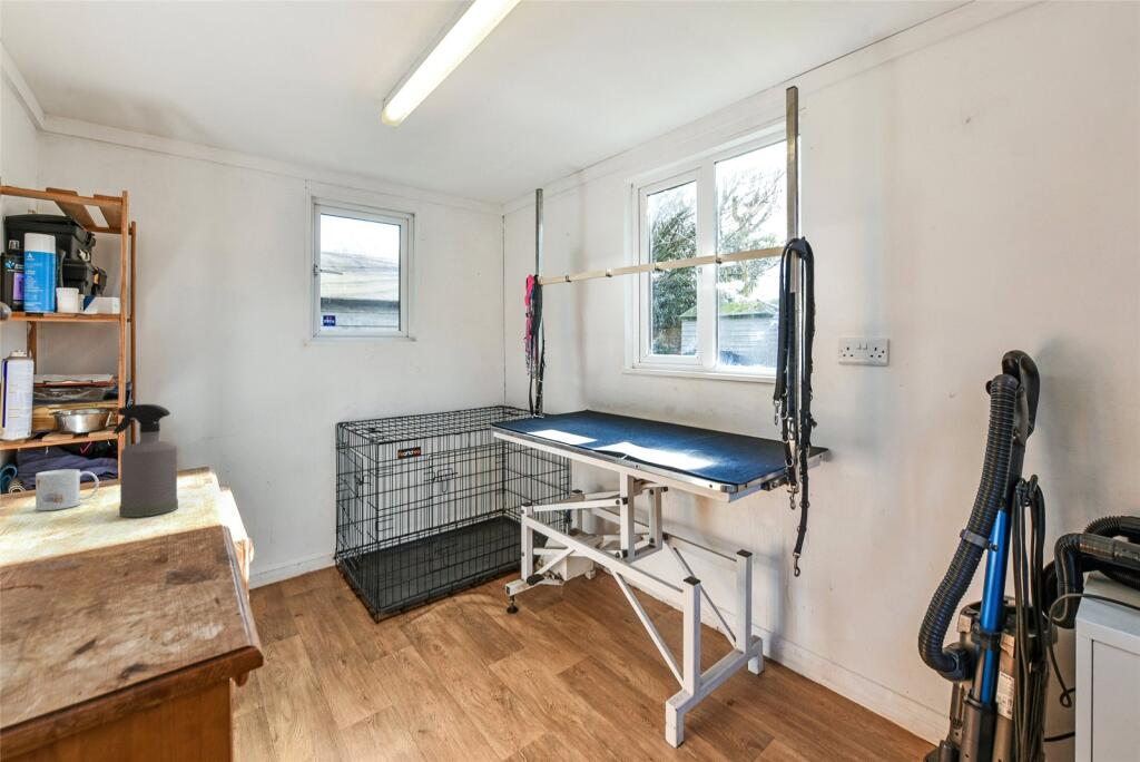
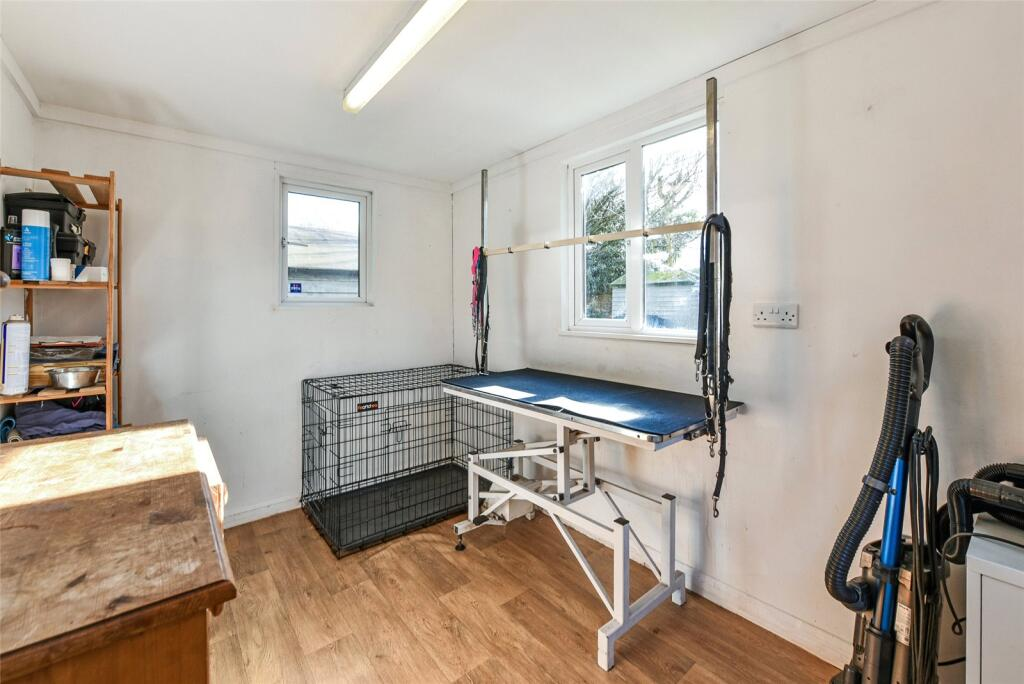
- mug [35,468,100,511]
- spray bottle [111,403,179,518]
